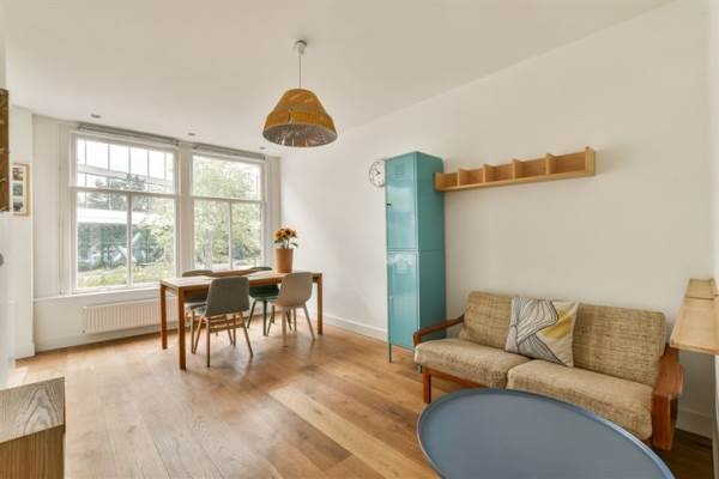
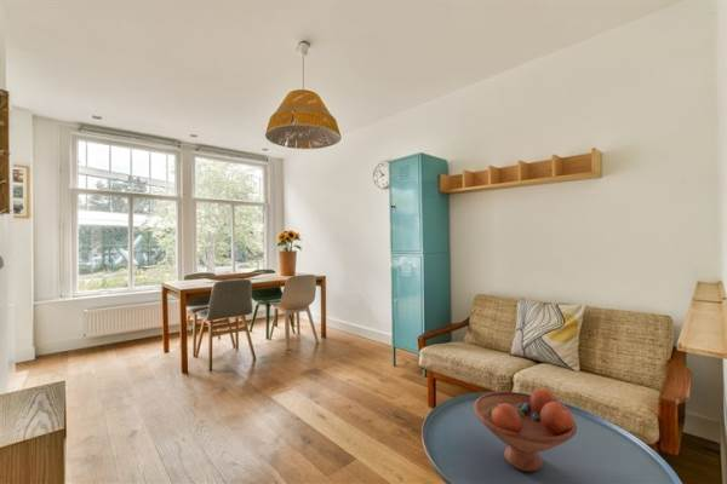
+ fruit bowl [473,387,578,473]
